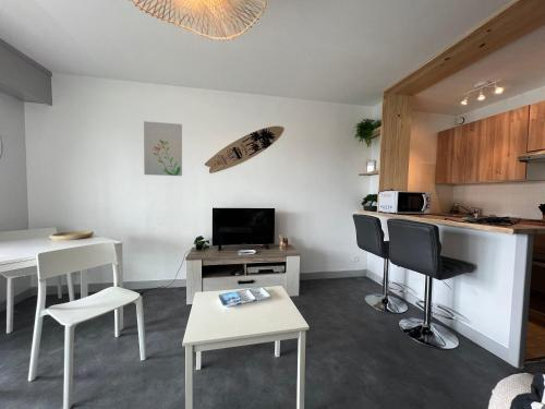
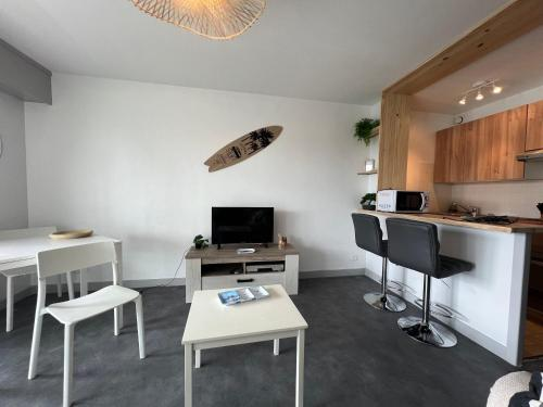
- wall art [143,120,183,177]
